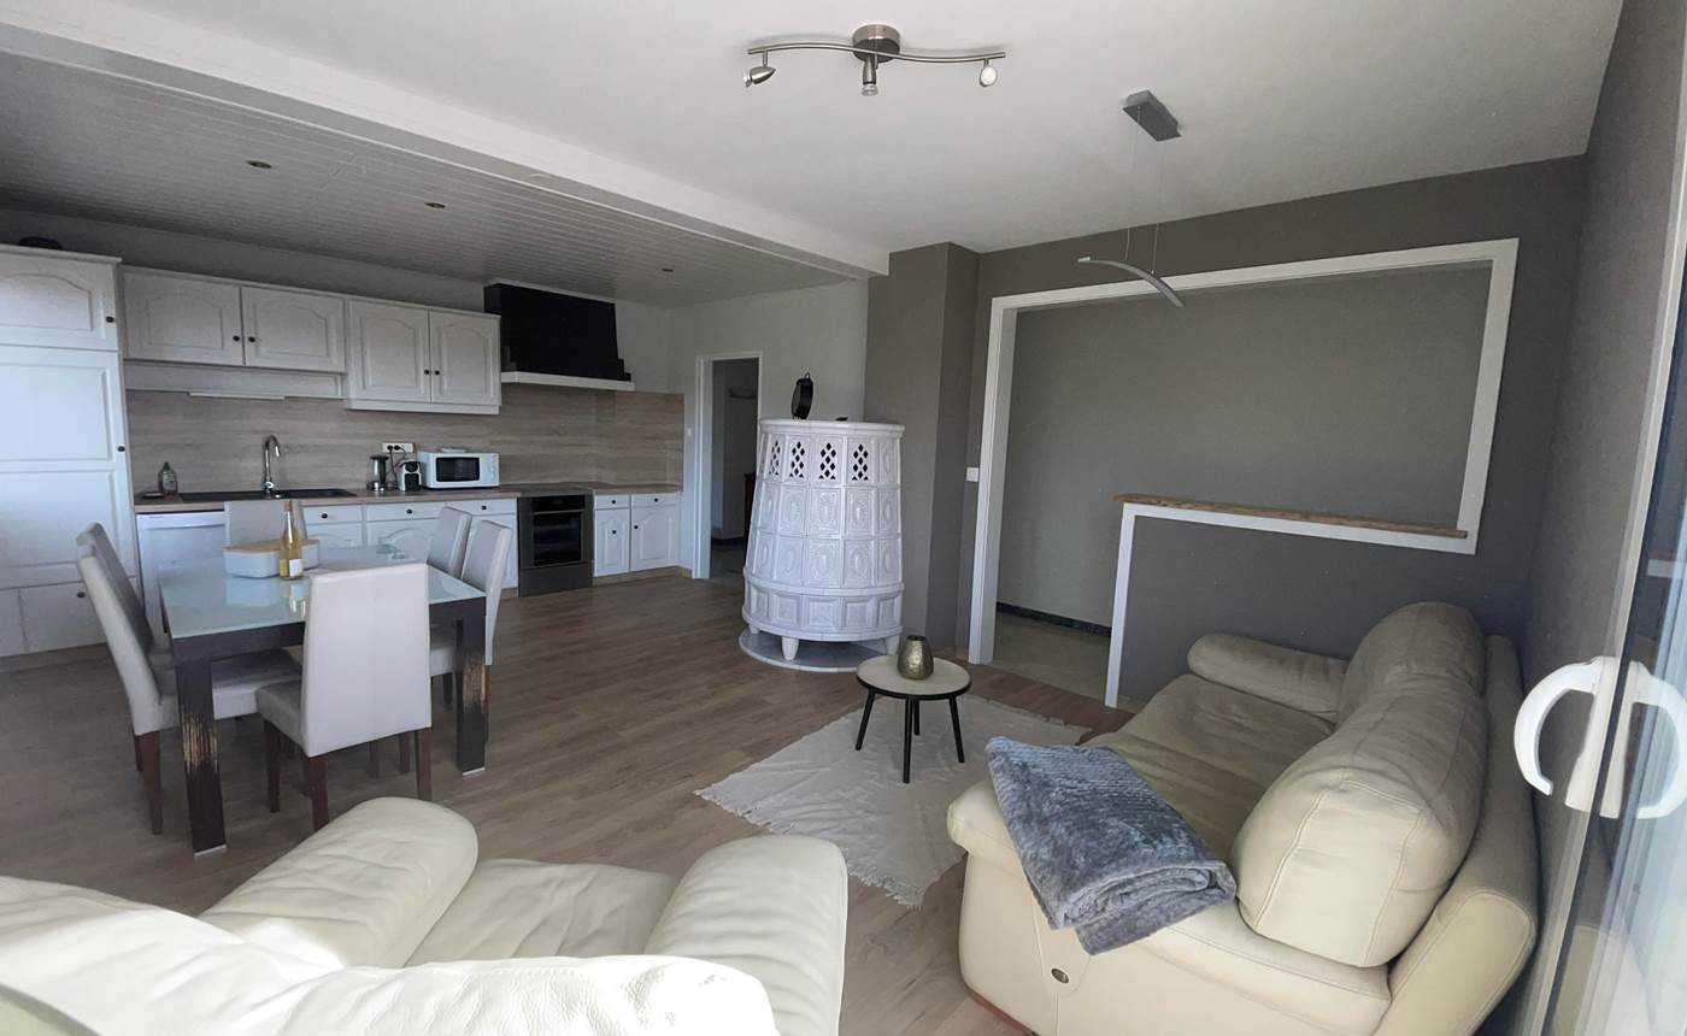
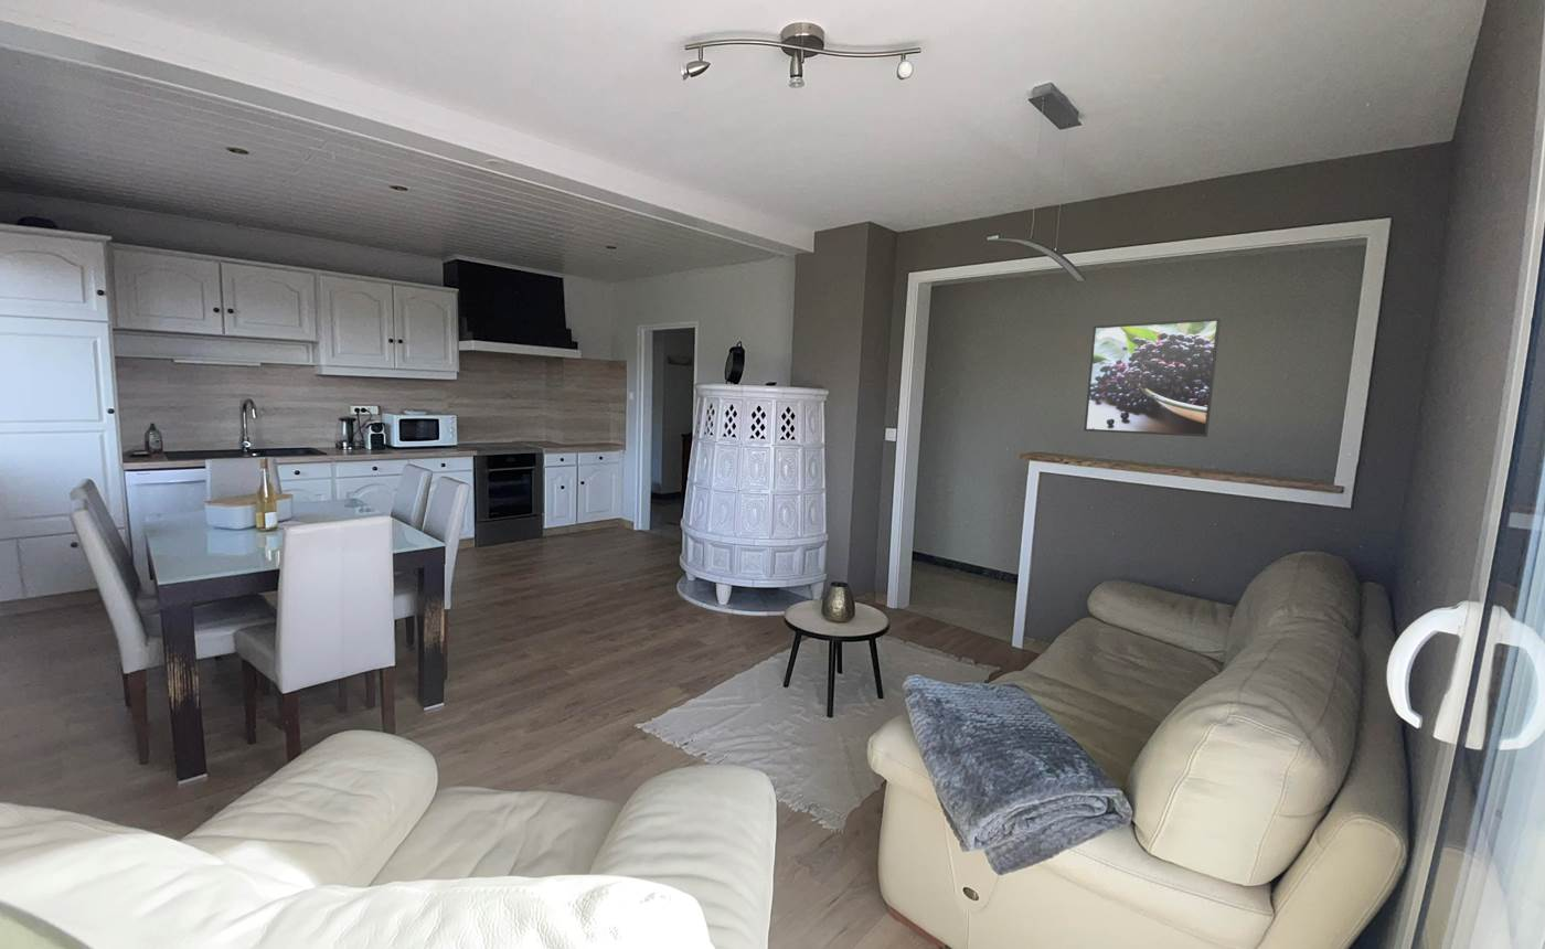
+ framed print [1083,317,1222,438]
